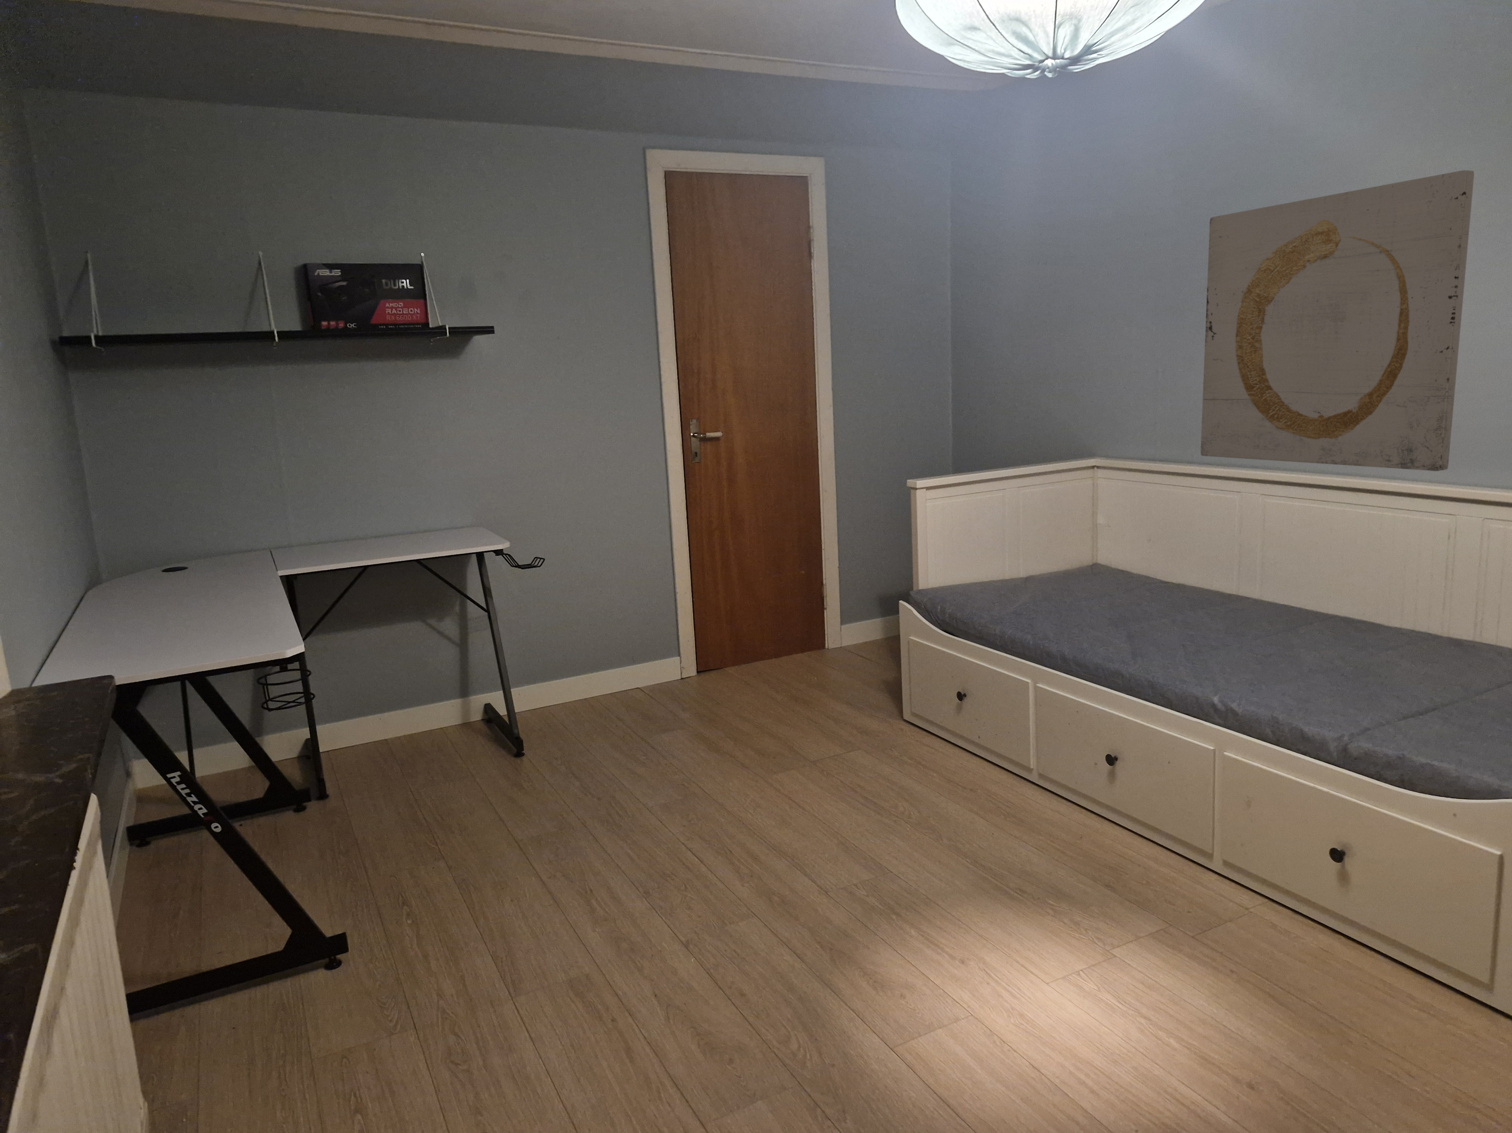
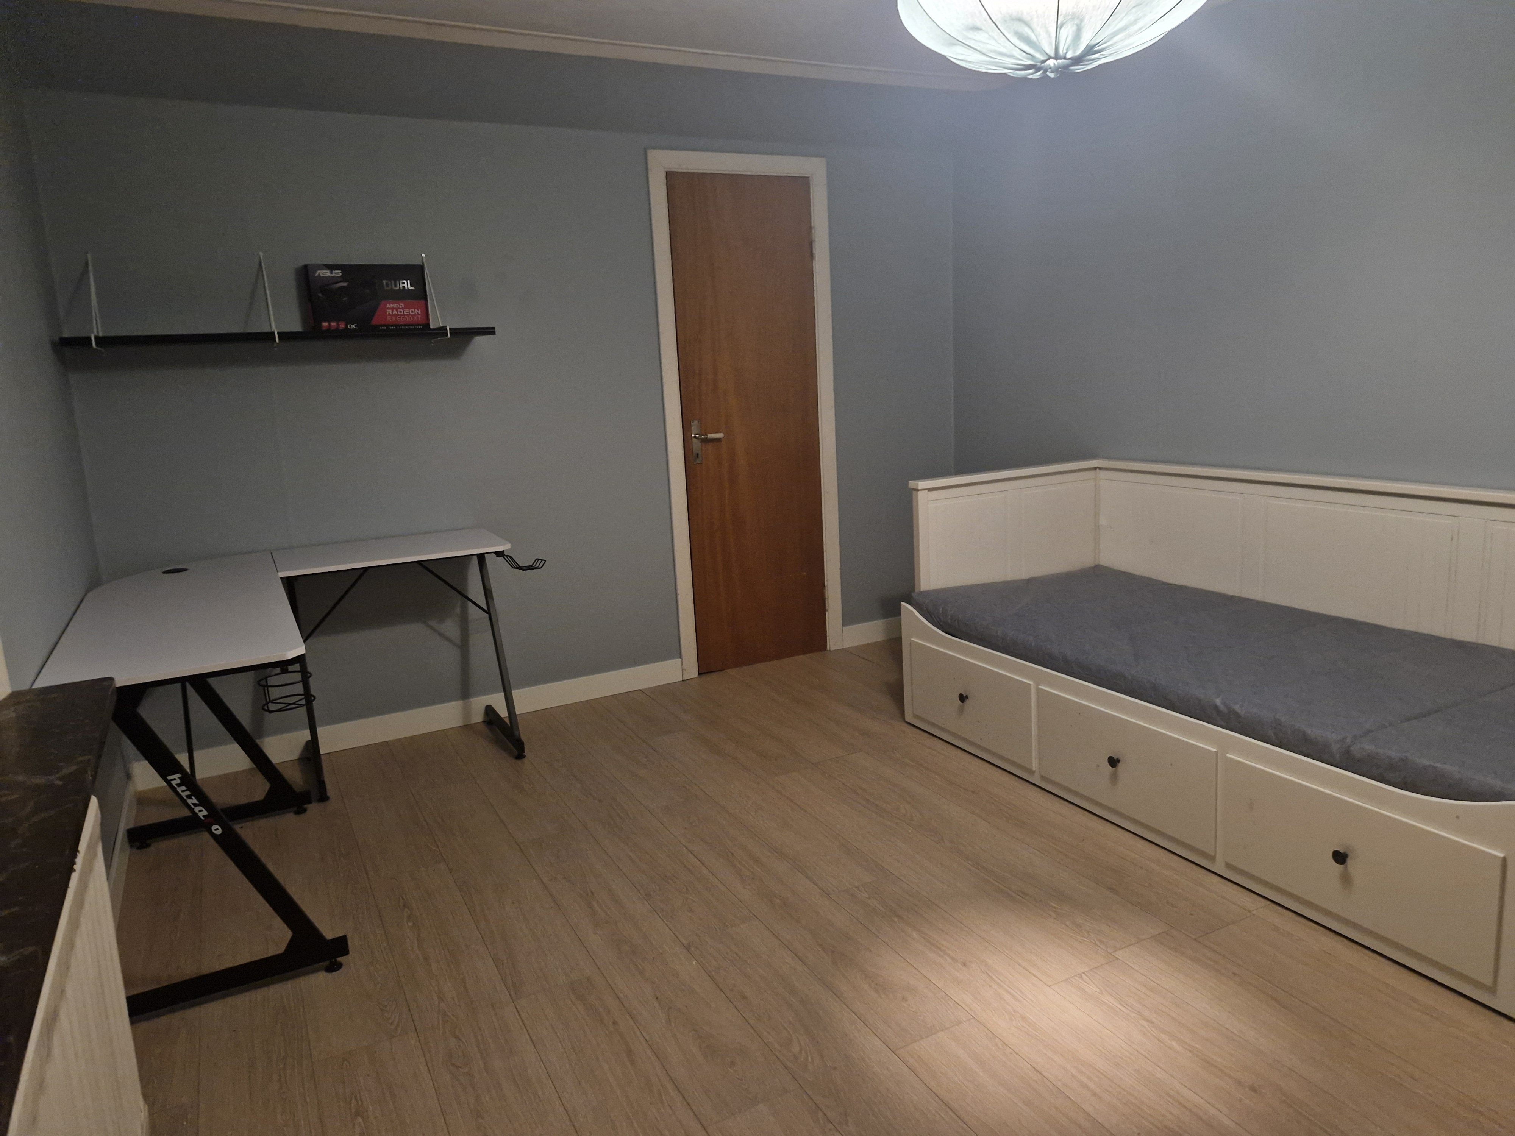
- wall art [1200,170,1475,471]
